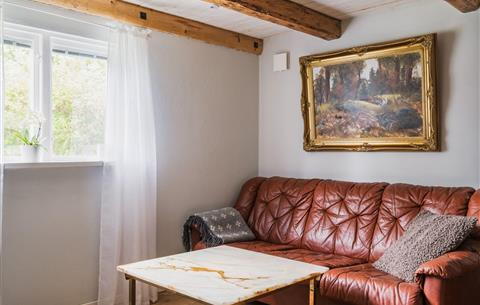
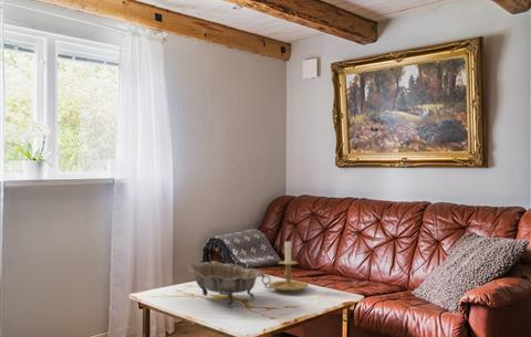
+ candle holder [261,239,310,293]
+ decorative bowl [187,260,267,308]
